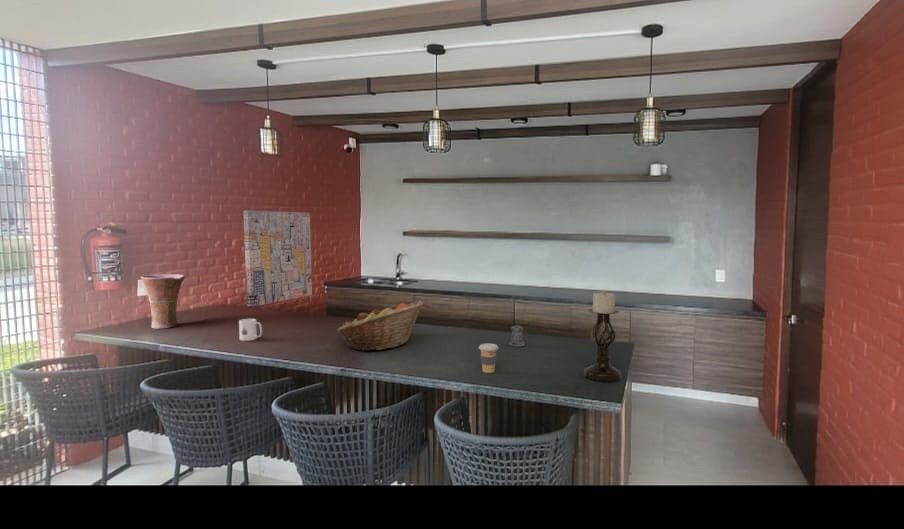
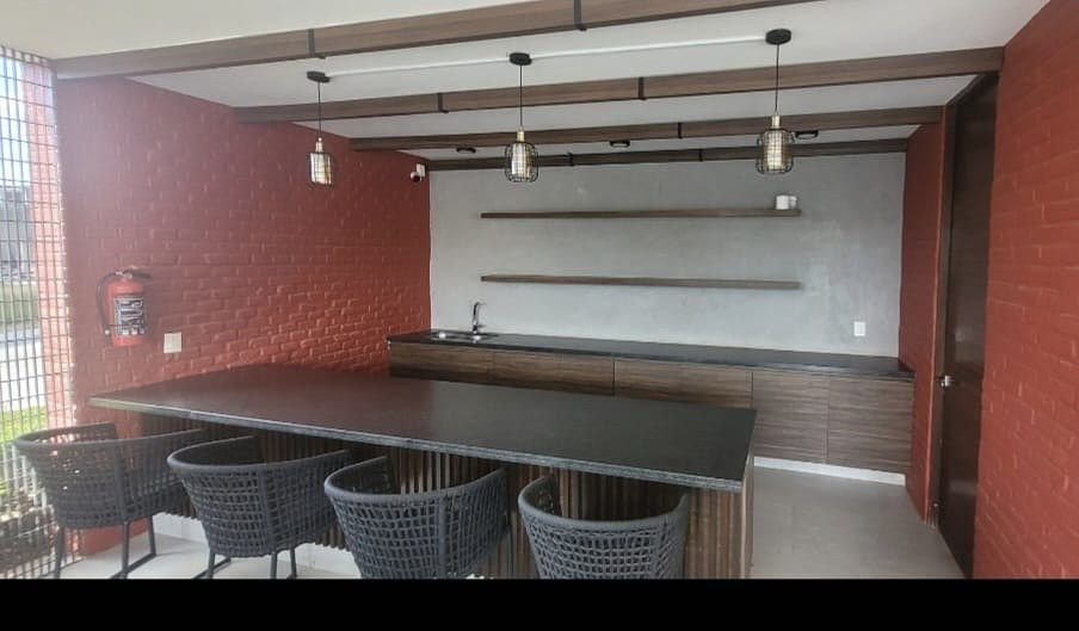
- coffee cup [478,343,499,374]
- candle holder [583,290,623,383]
- vase [140,273,186,330]
- mug [238,318,263,342]
- wall art [243,210,313,308]
- fruit basket [336,300,424,352]
- pepper shaker [508,324,526,348]
